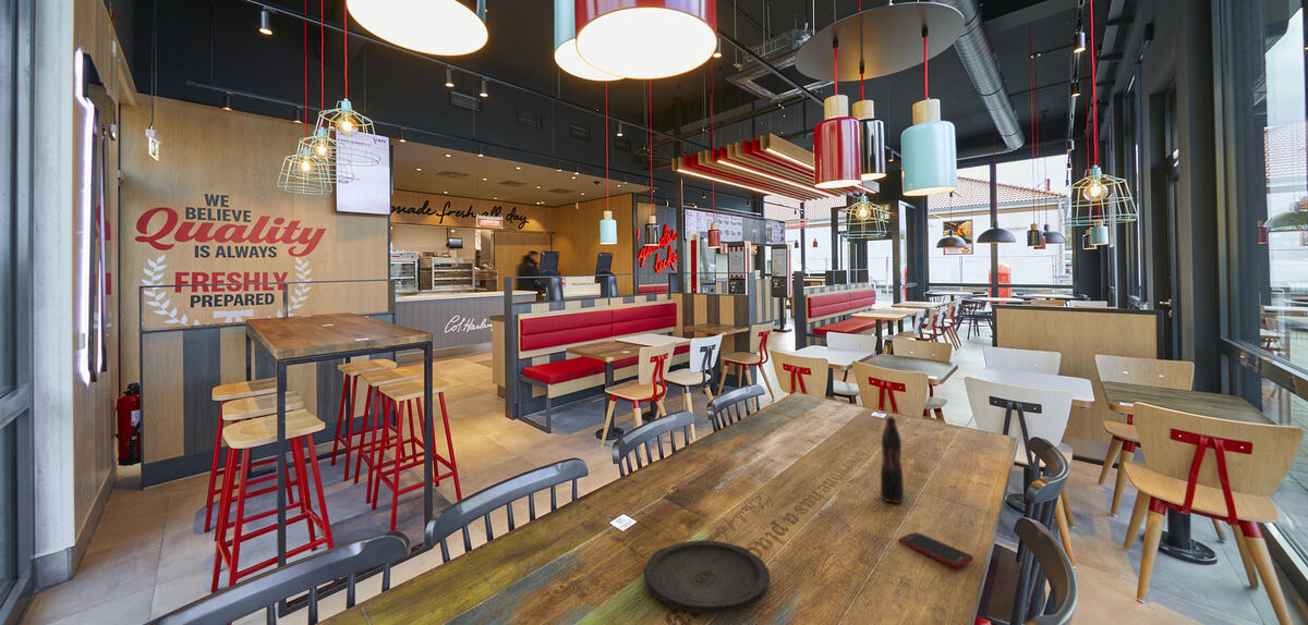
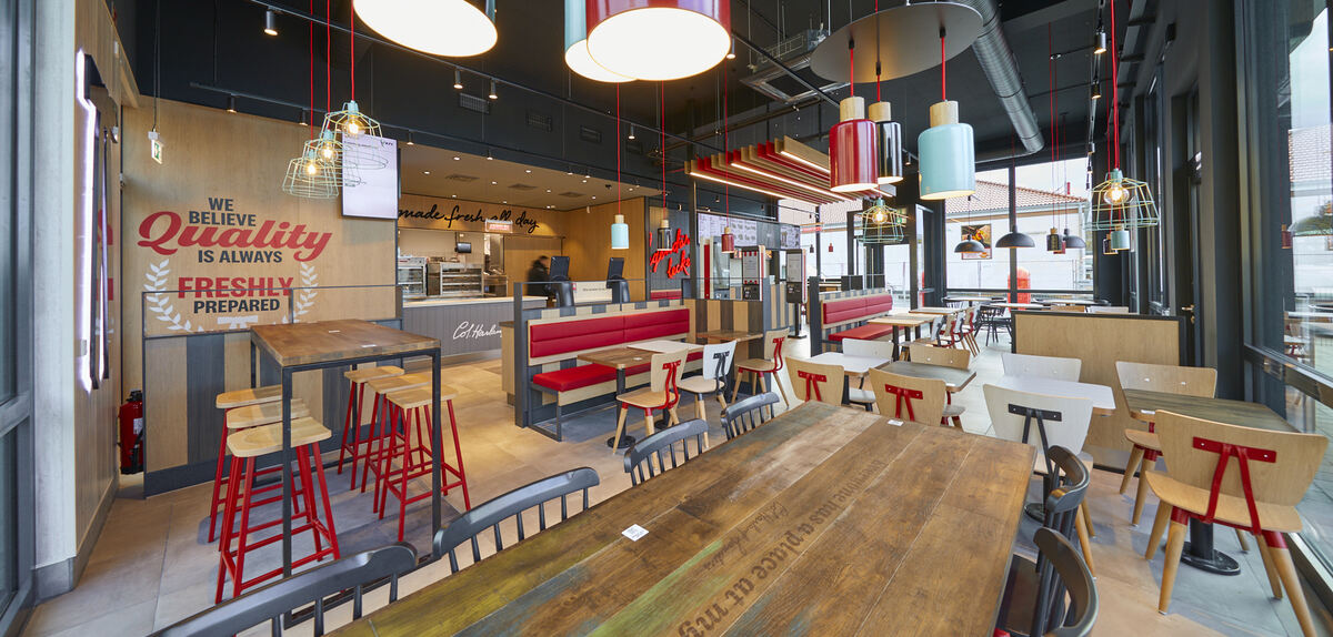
- soda bottle [880,415,905,504]
- cell phone [898,531,974,568]
- plate [643,539,772,615]
